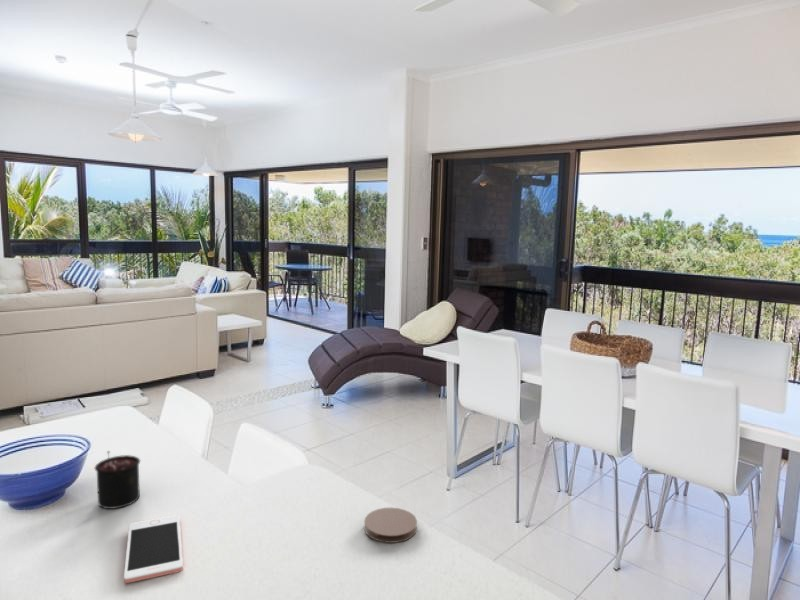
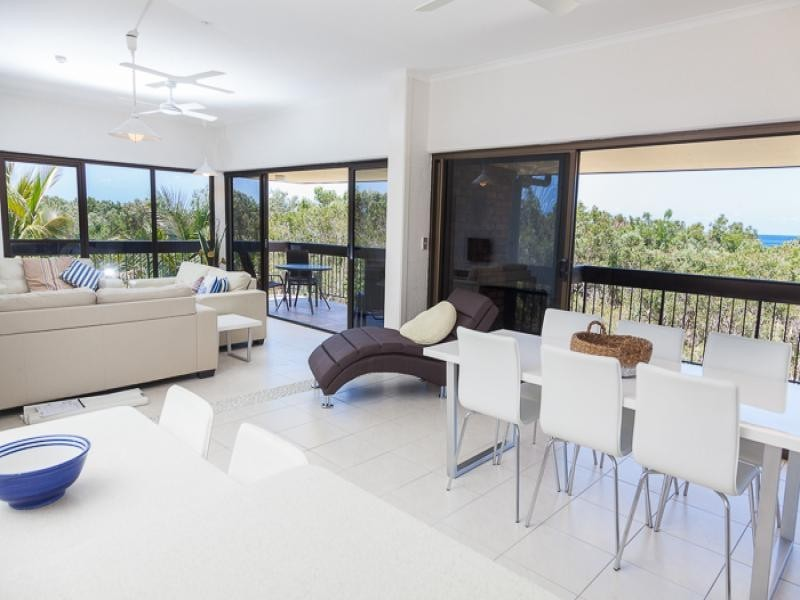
- candle [94,450,141,510]
- cell phone [123,514,184,584]
- coaster [363,507,418,544]
